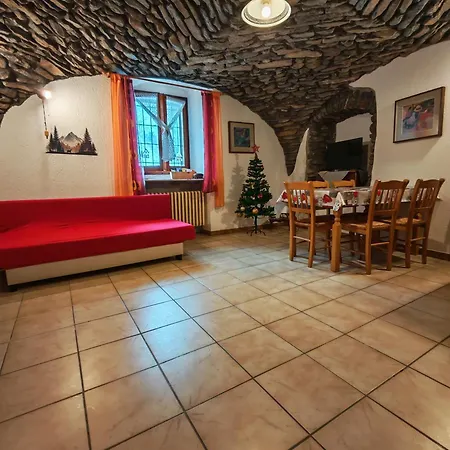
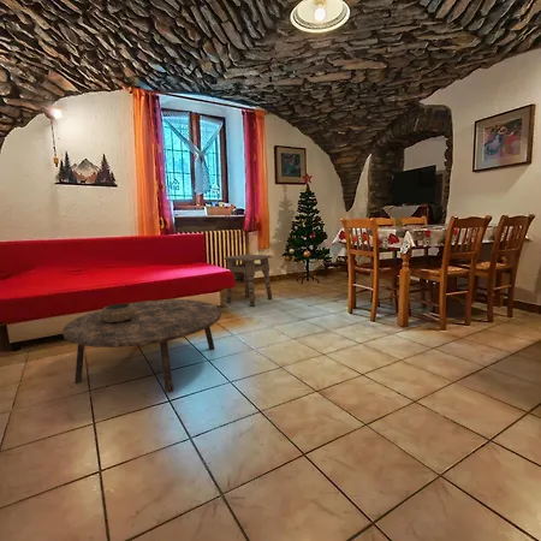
+ decorative bowl [100,303,135,325]
+ coffee table [61,298,222,393]
+ side table [224,254,274,308]
